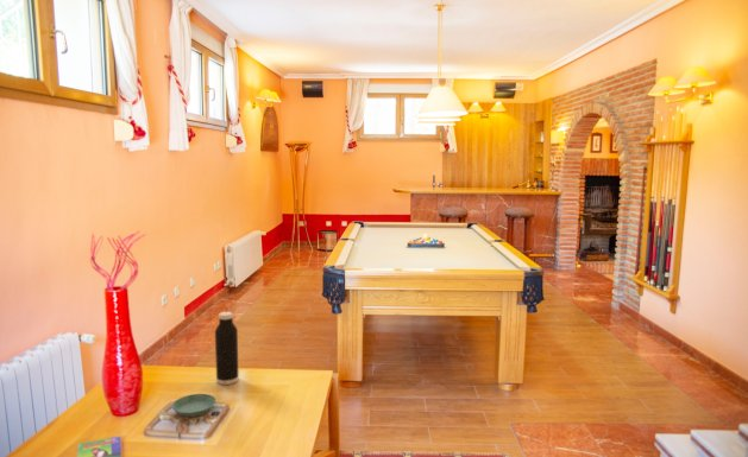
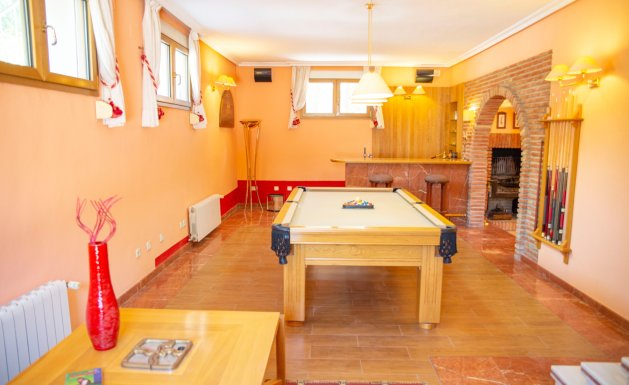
- water bottle [214,311,240,386]
- saucer [171,393,216,418]
